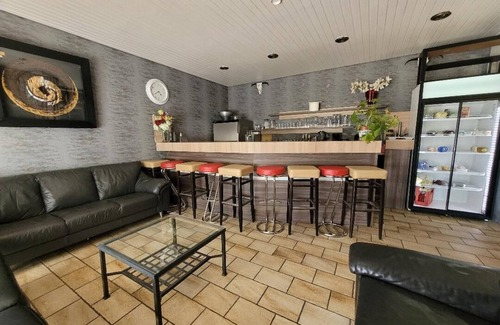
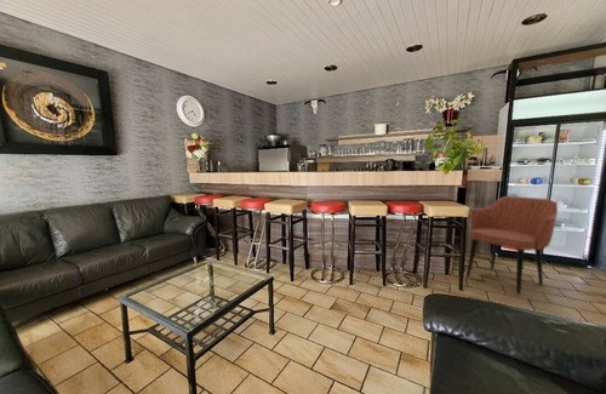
+ armchair [465,195,559,296]
